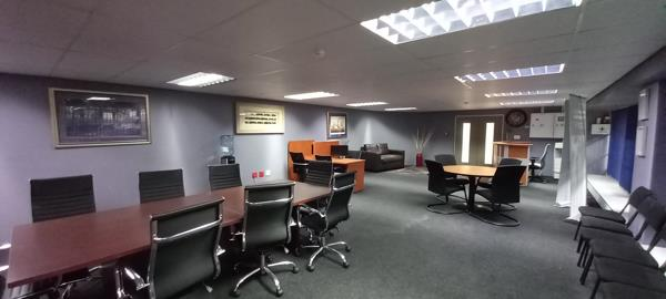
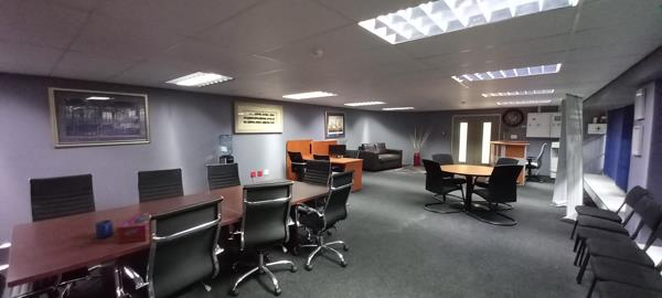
+ mug [94,219,115,240]
+ tissue box [116,211,161,244]
